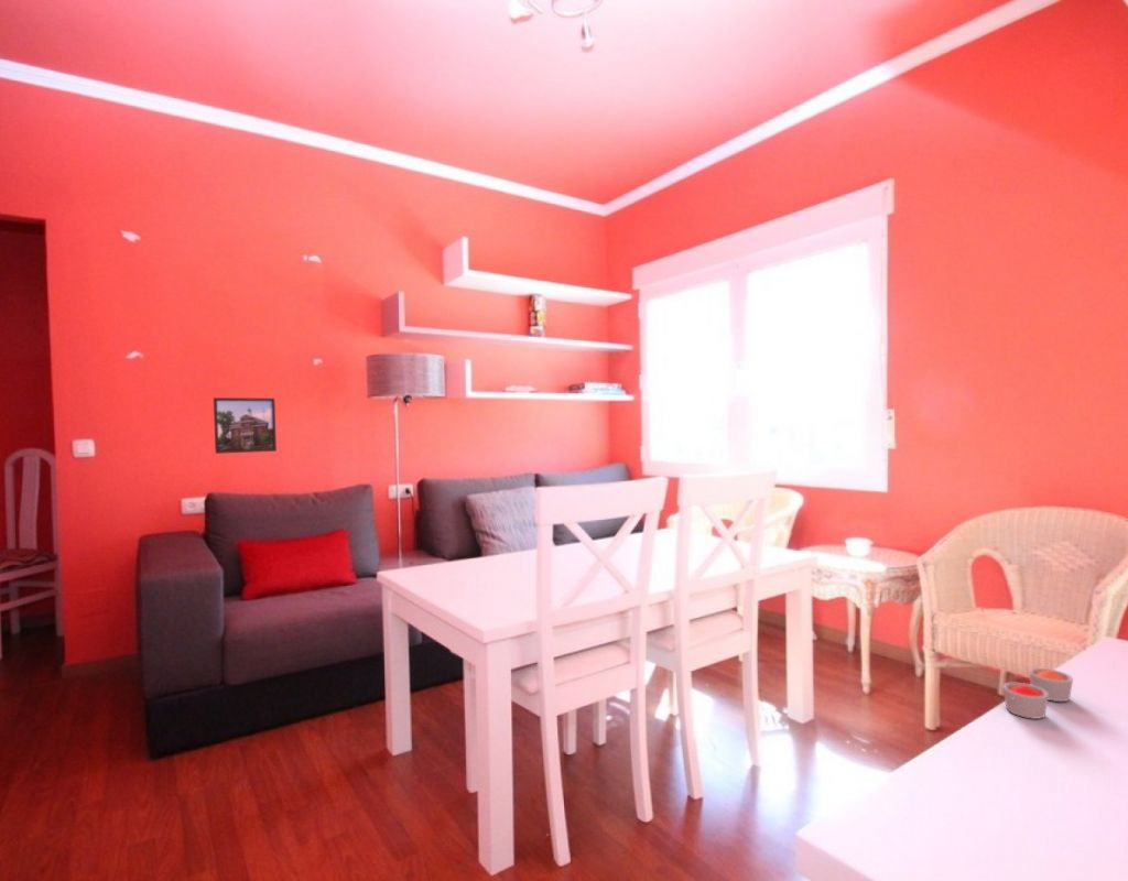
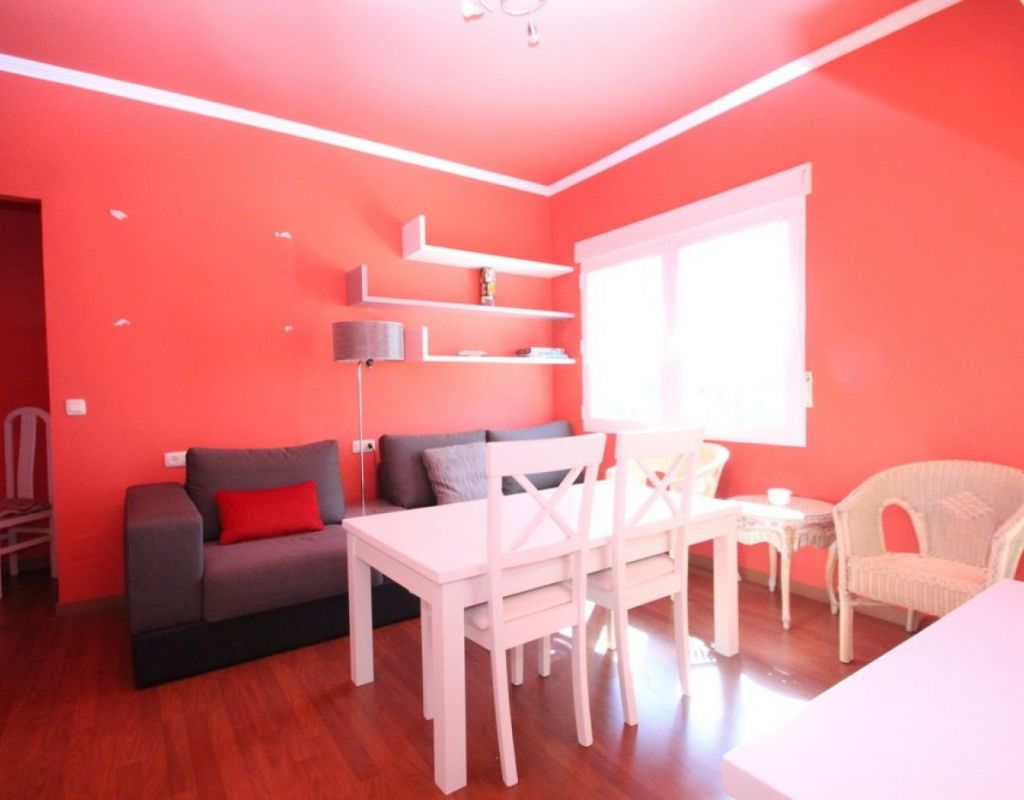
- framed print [213,396,278,455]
- candle [1001,666,1074,720]
